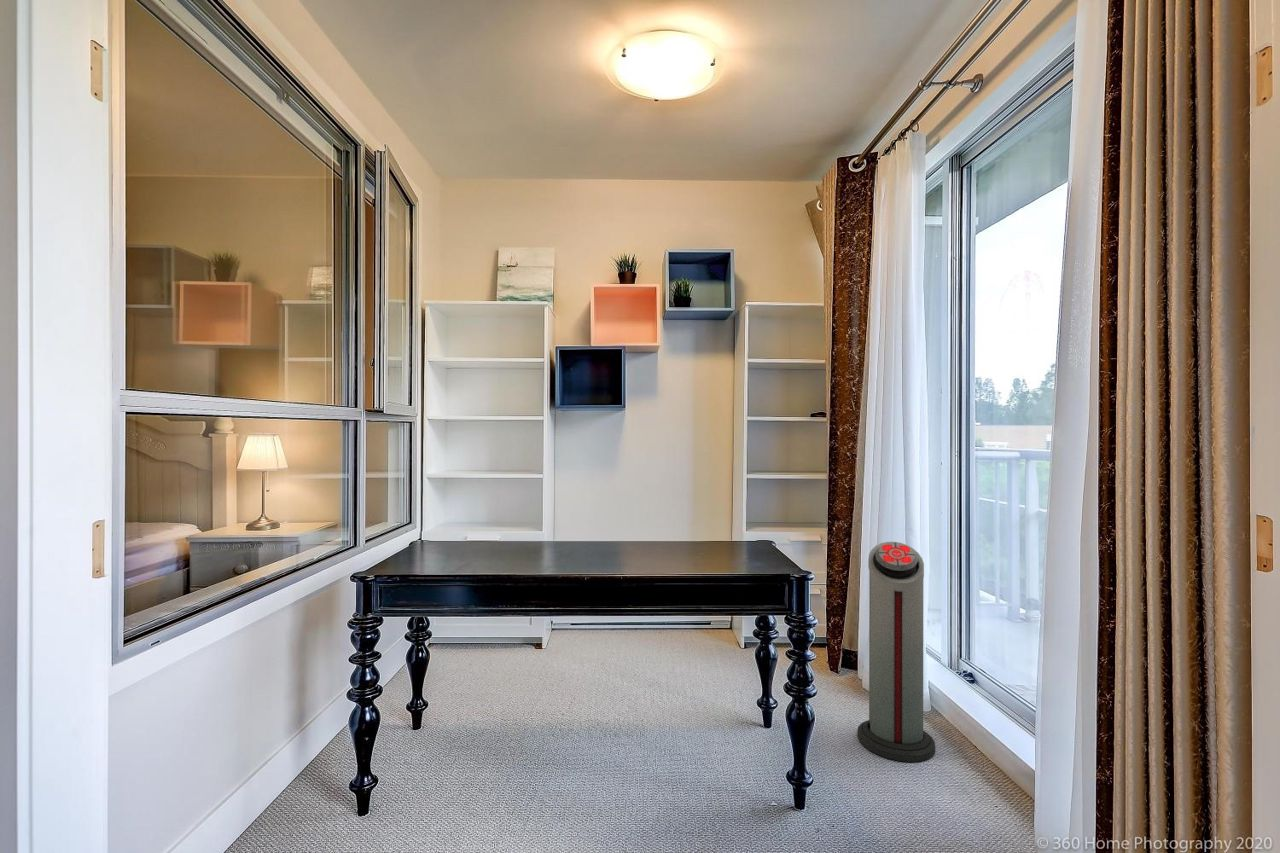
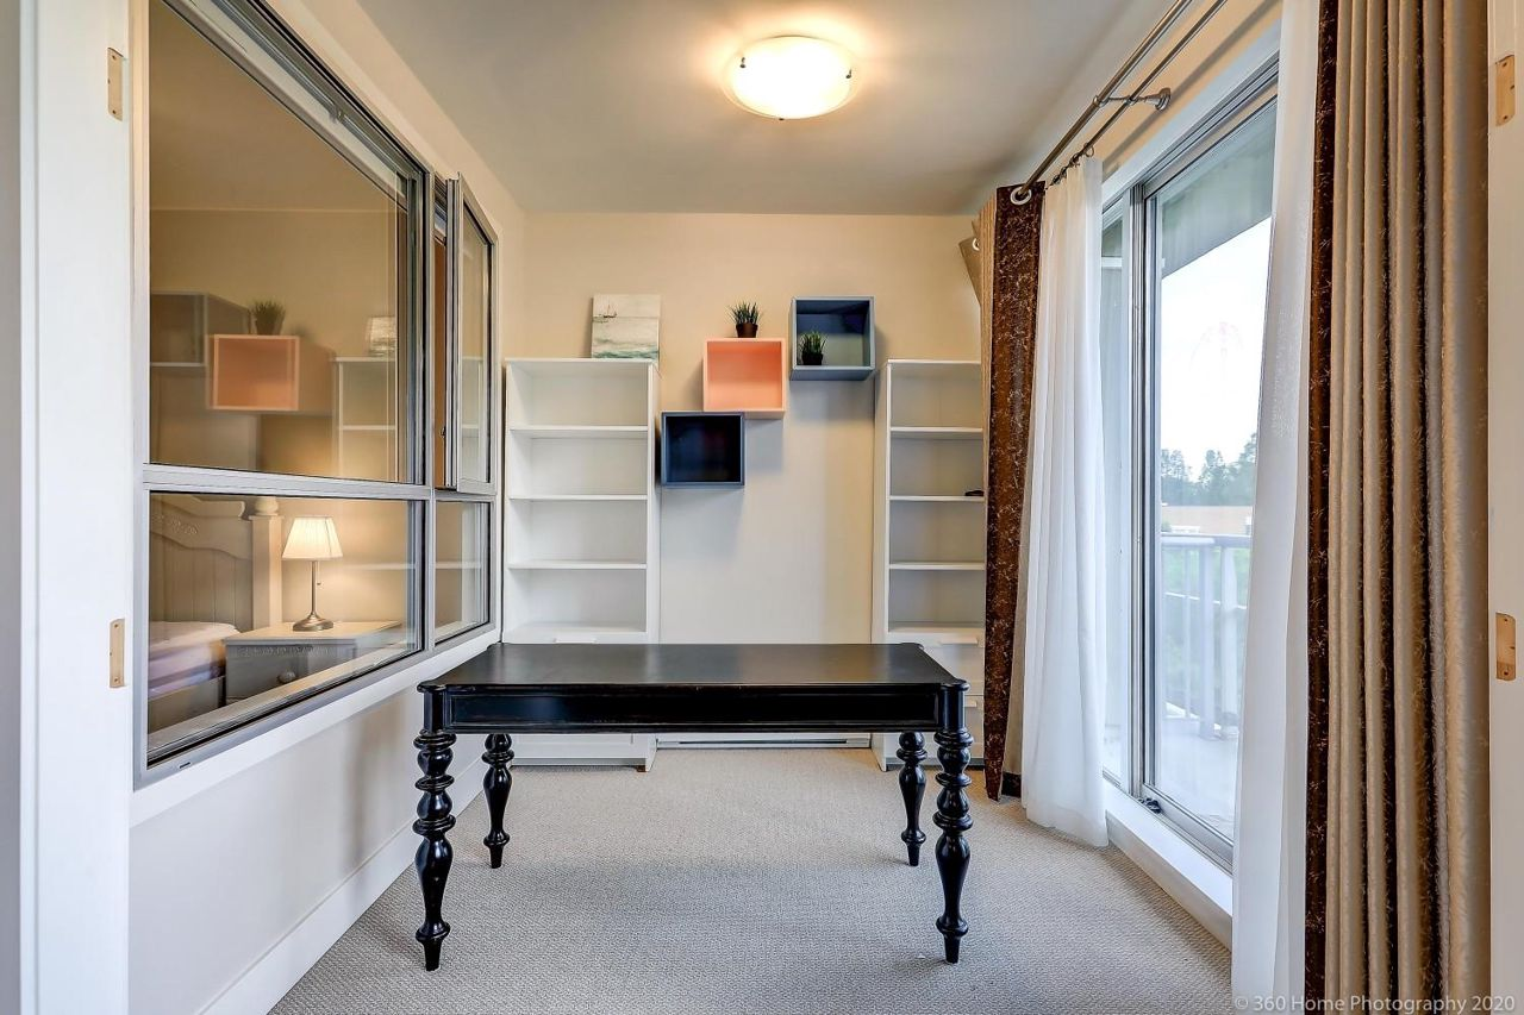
- air purifier [857,541,936,763]
